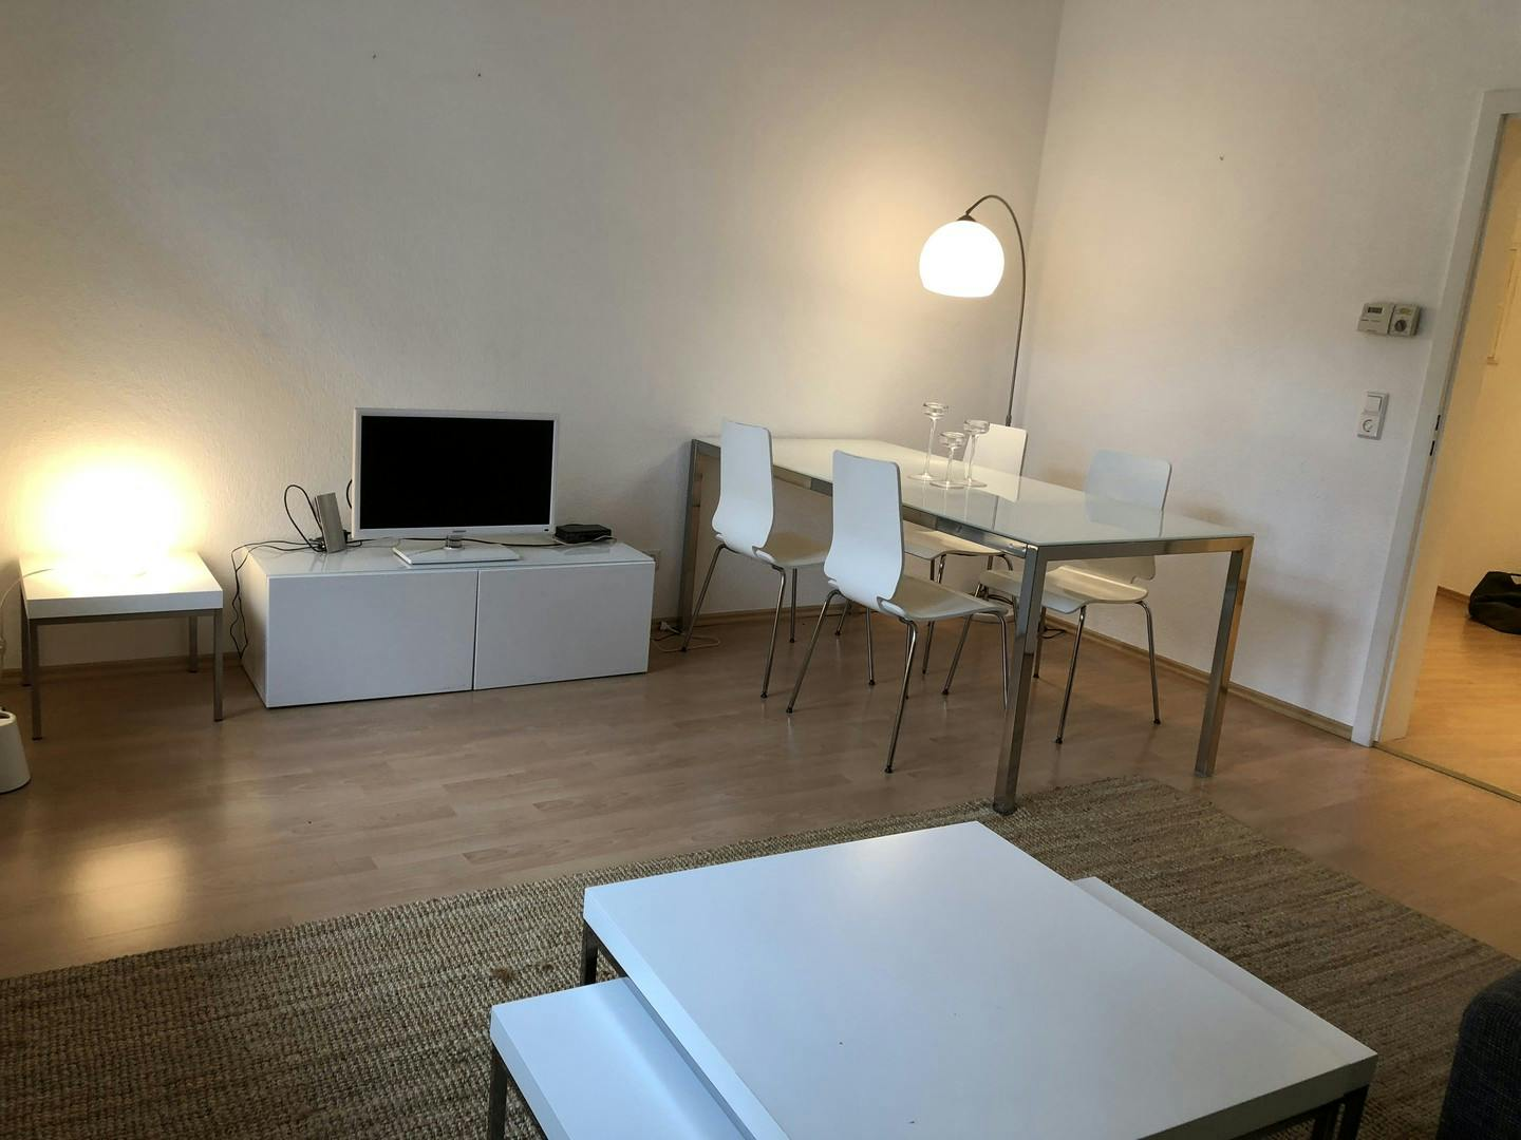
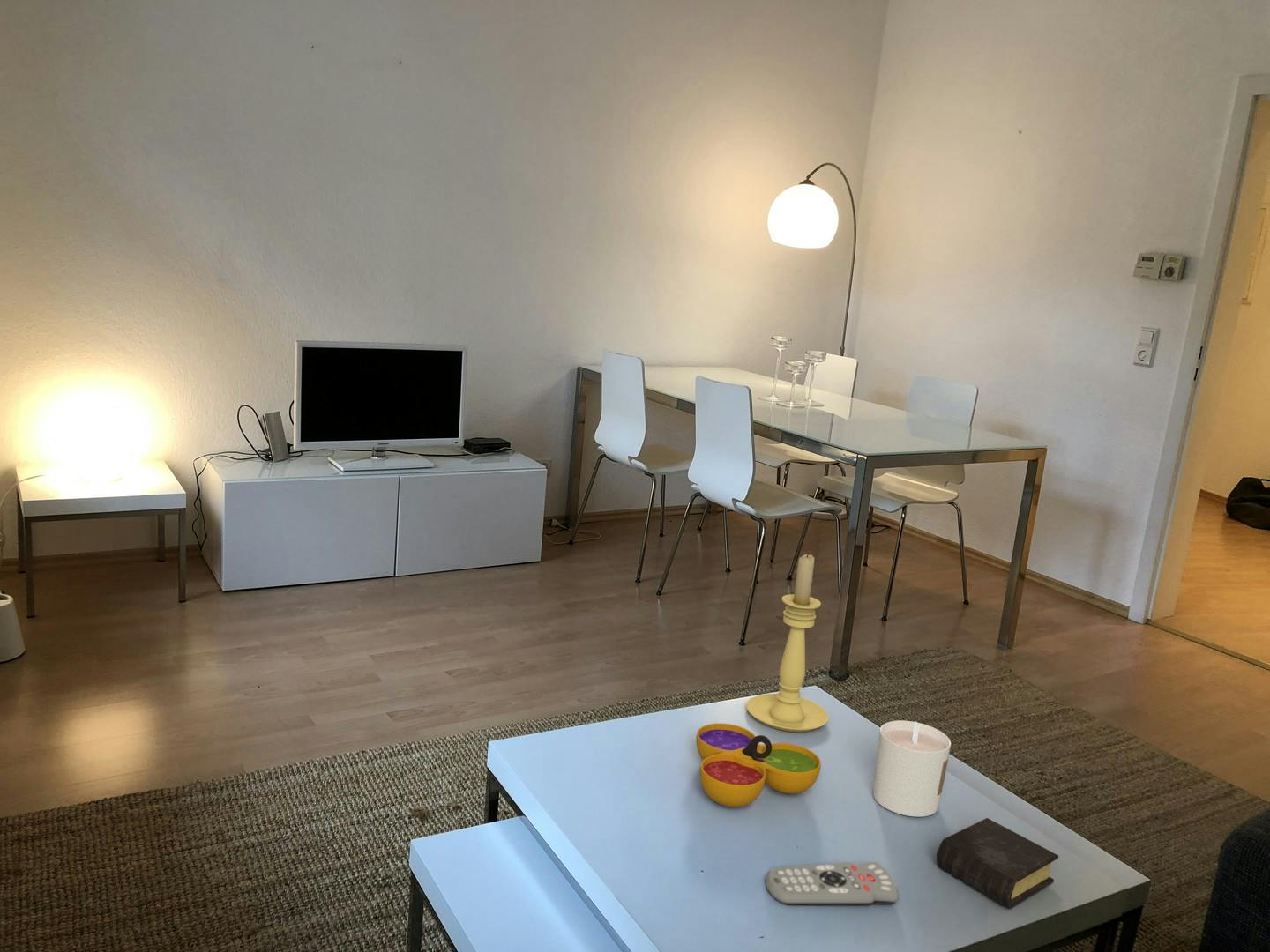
+ decorative bowl [695,723,822,807]
+ candle [872,720,952,818]
+ candle holder [745,552,829,733]
+ book [936,817,1059,910]
+ remote control [765,861,900,906]
